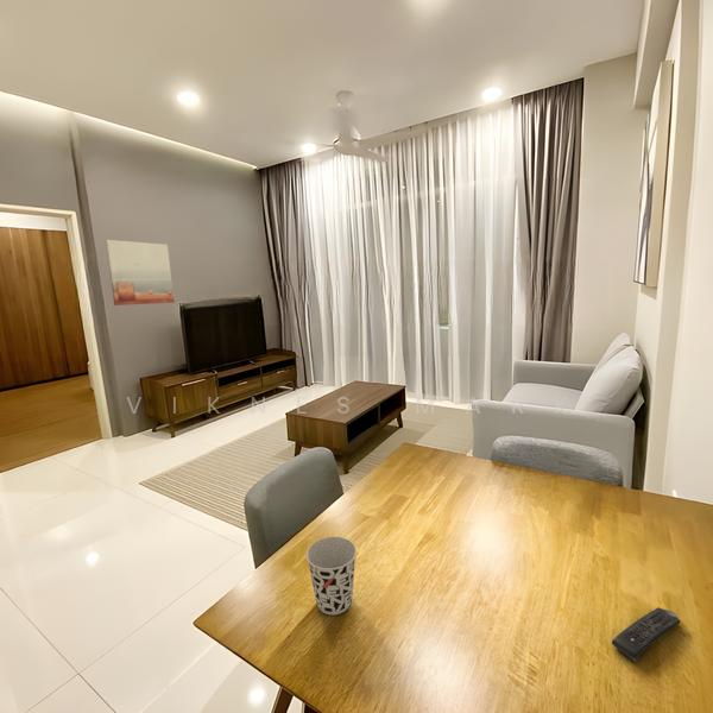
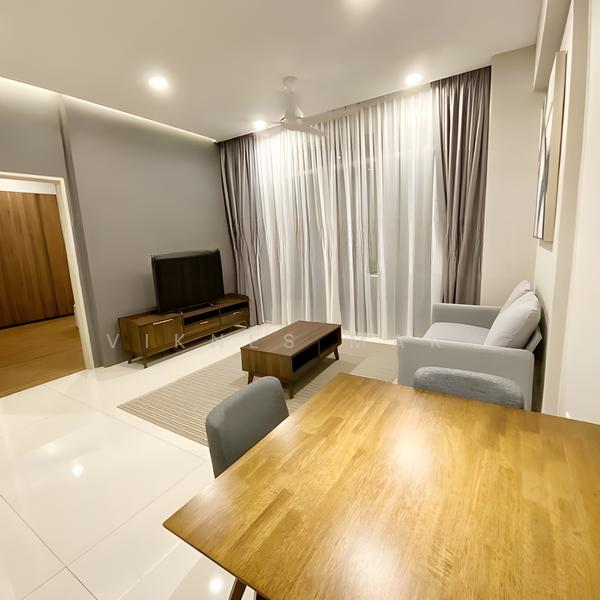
- remote control [611,606,681,663]
- cup [305,536,358,616]
- wall art [105,239,175,307]
